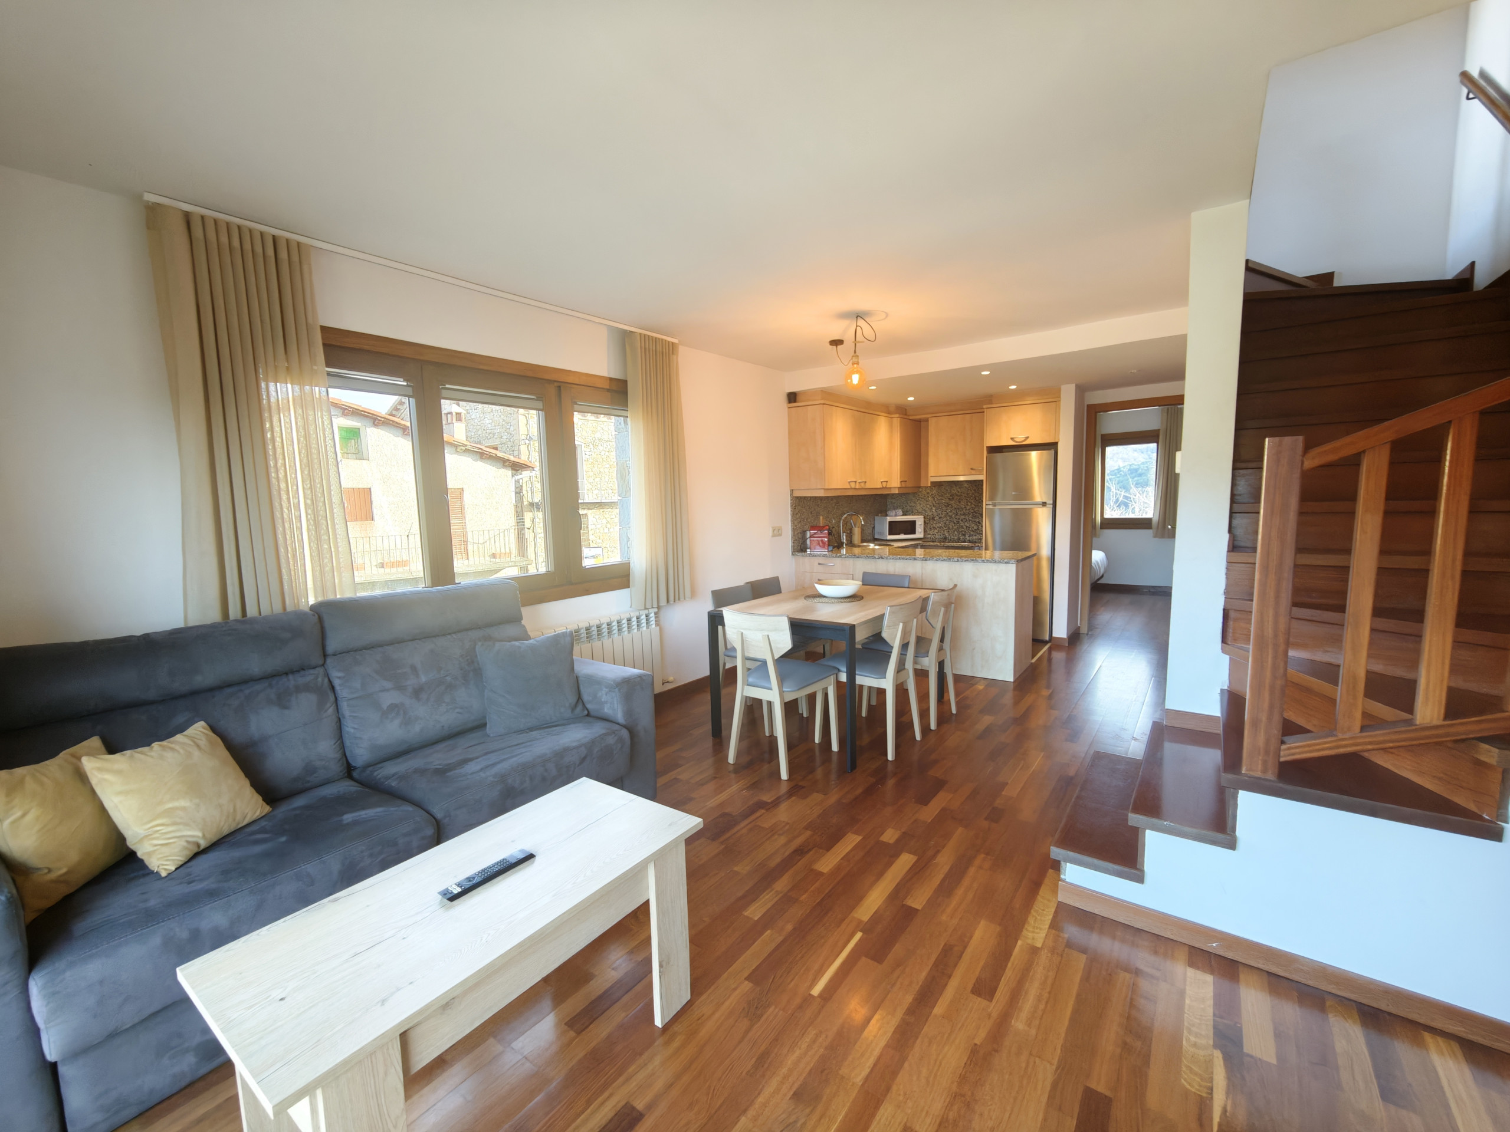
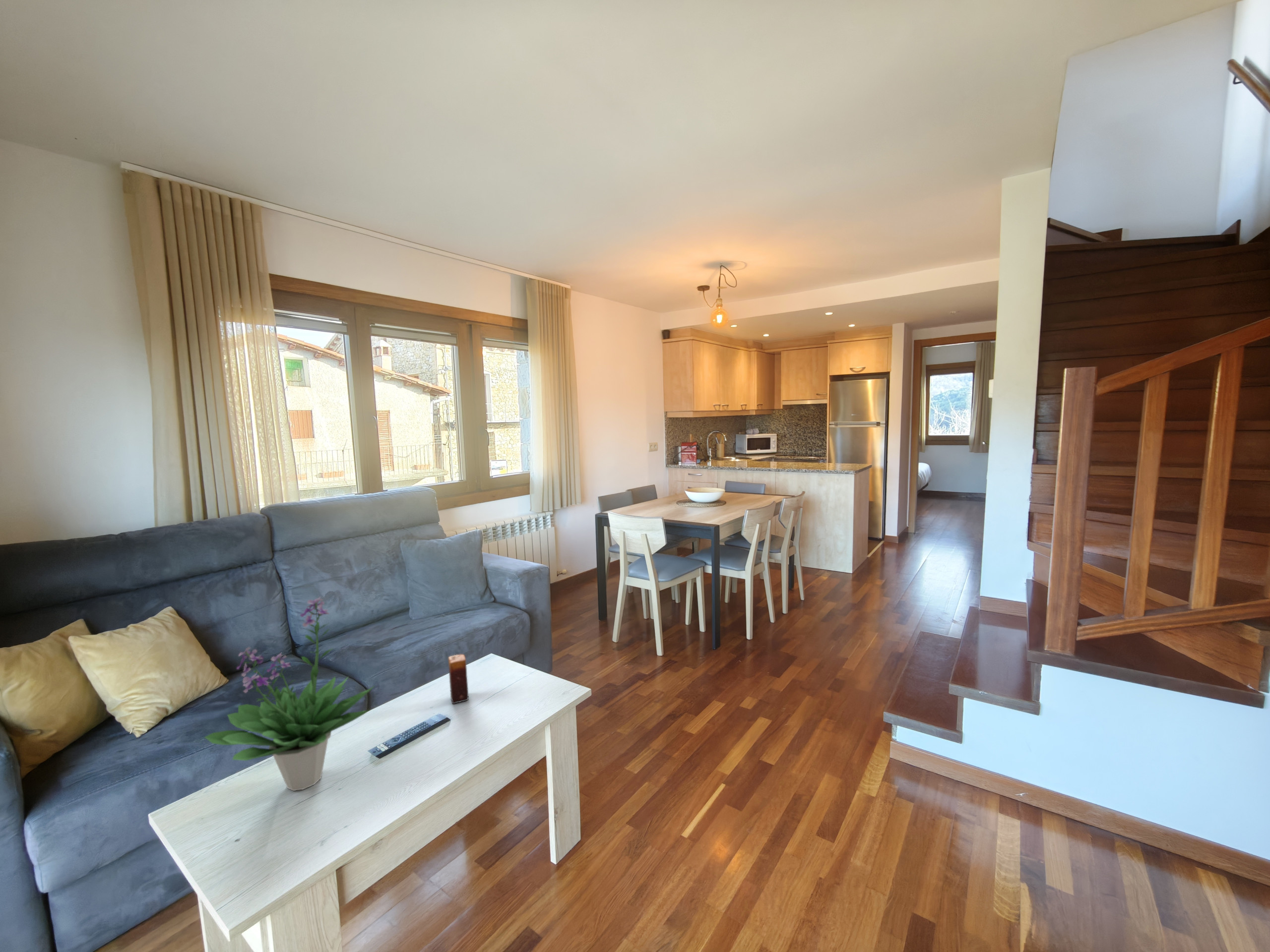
+ candle [448,654,469,705]
+ potted plant [203,596,375,791]
